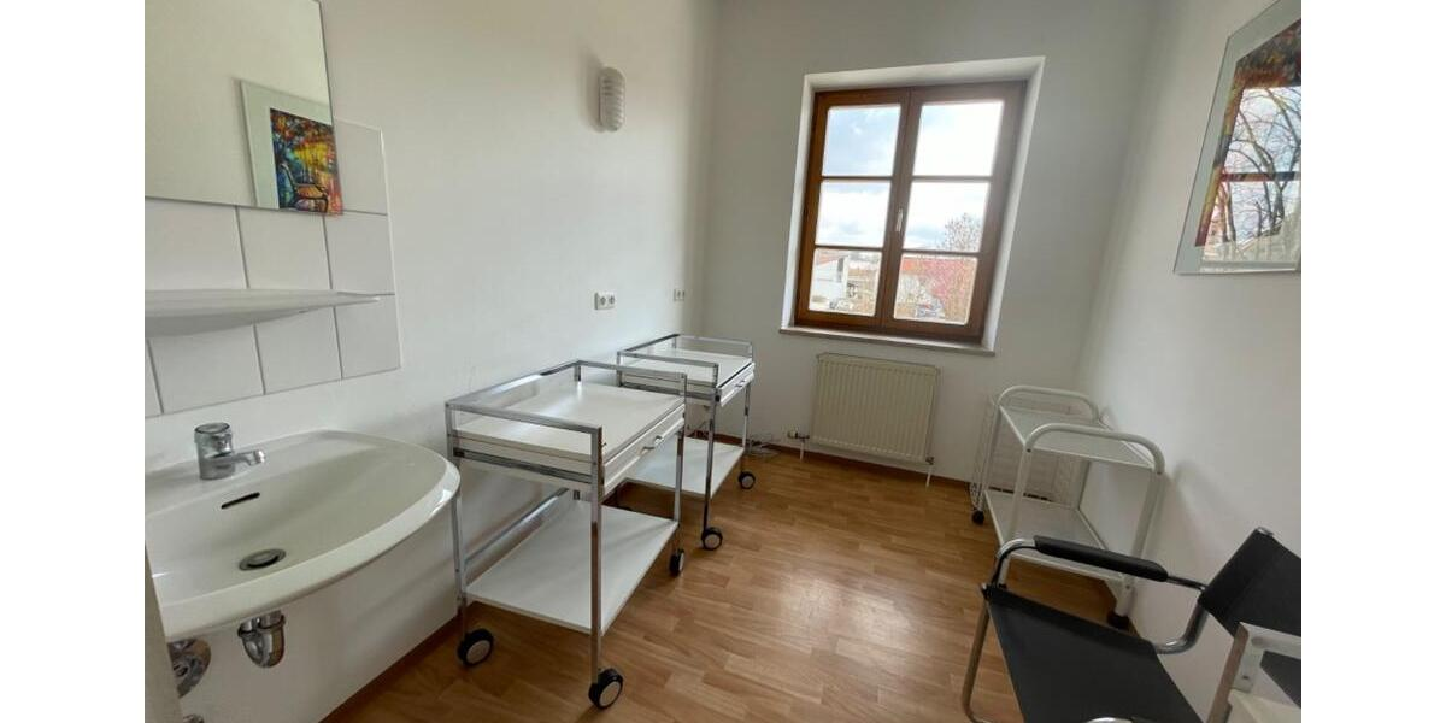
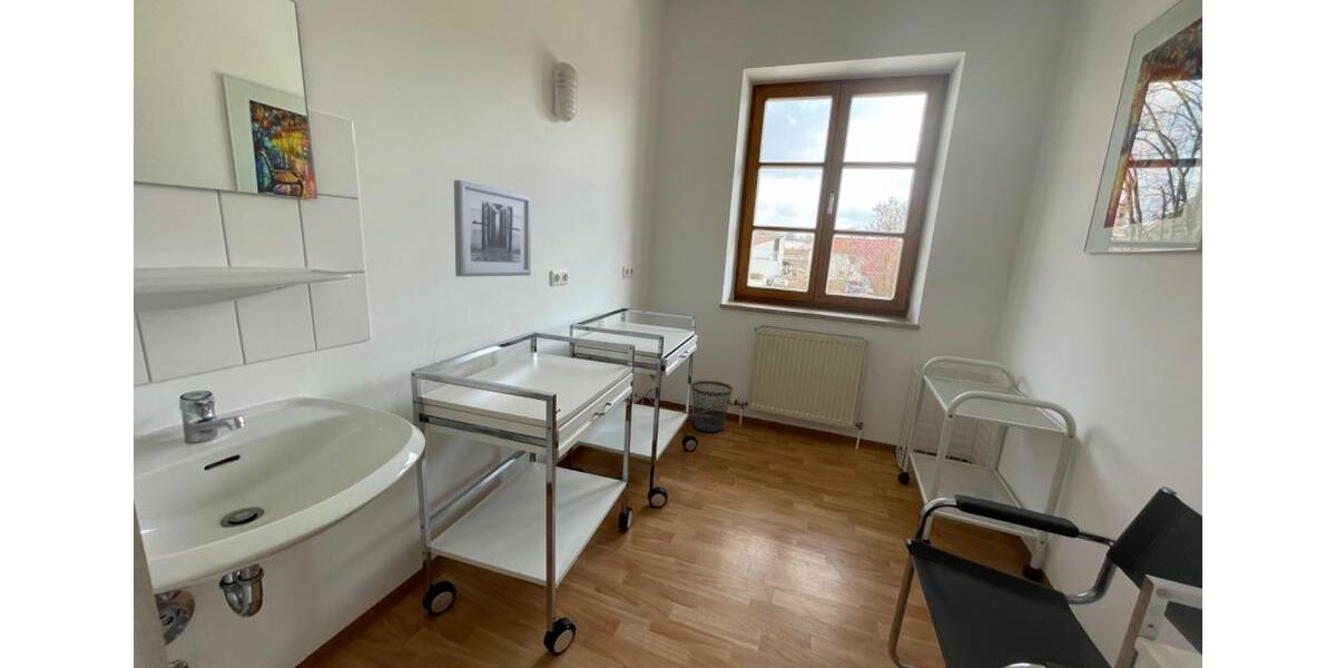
+ wall art [453,179,532,277]
+ wastebasket [690,380,734,433]
